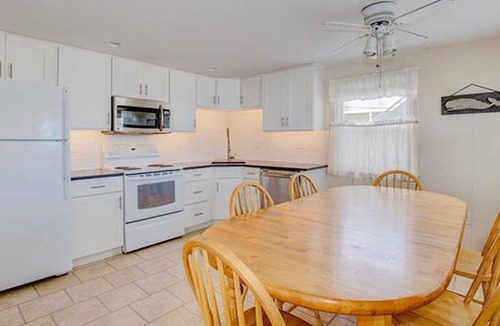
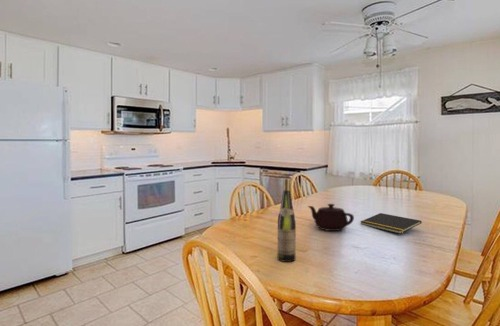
+ wine bottle [277,178,297,263]
+ teapot [307,203,355,232]
+ notepad [359,212,423,235]
